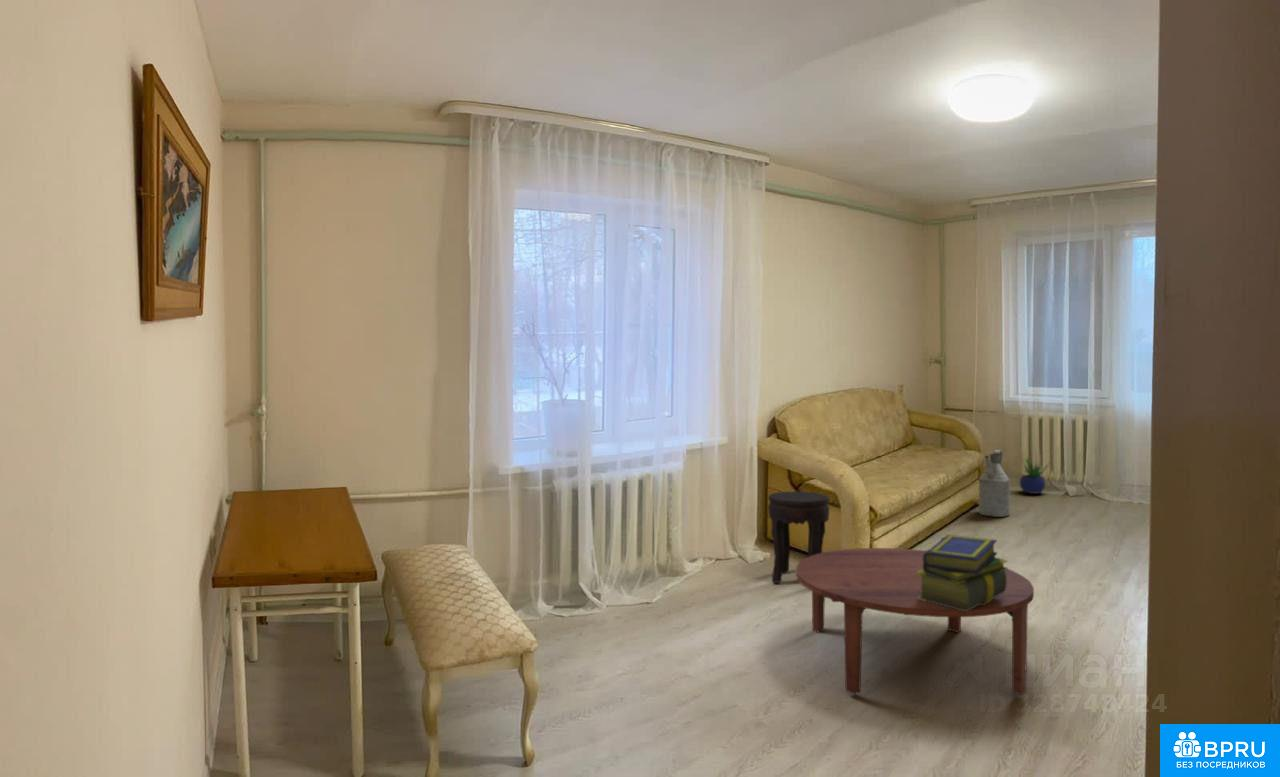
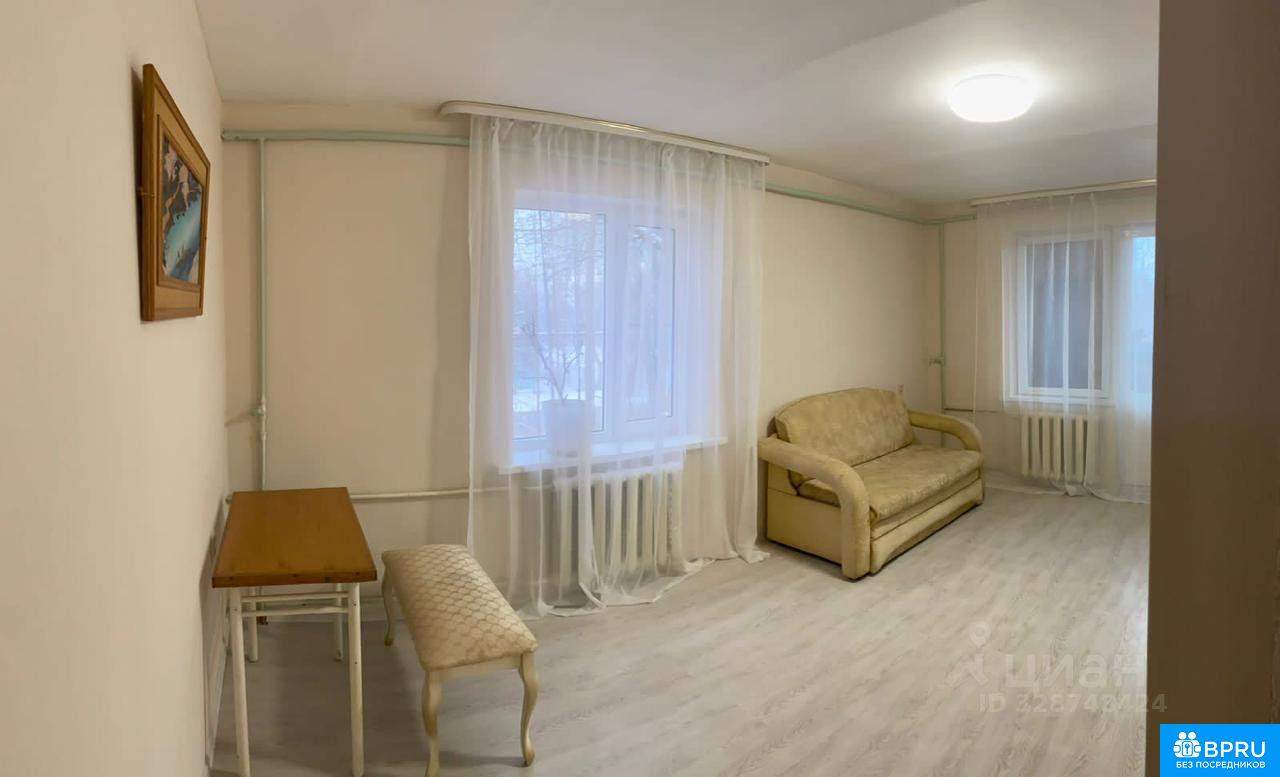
- side table [767,491,831,584]
- potted plant [1019,455,1050,495]
- coffee table [795,547,1035,696]
- stack of books [917,534,1009,611]
- watering can [977,449,1011,518]
